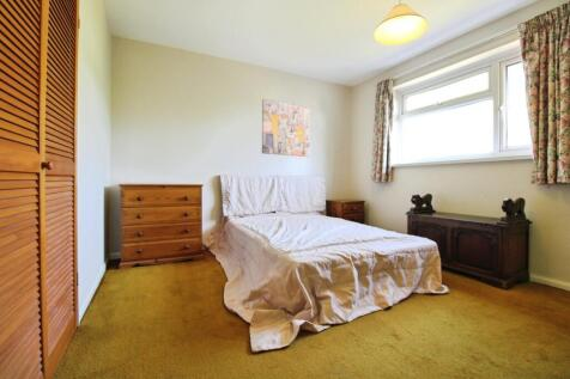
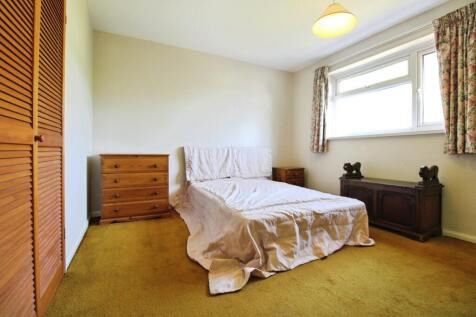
- wall art [261,98,311,158]
